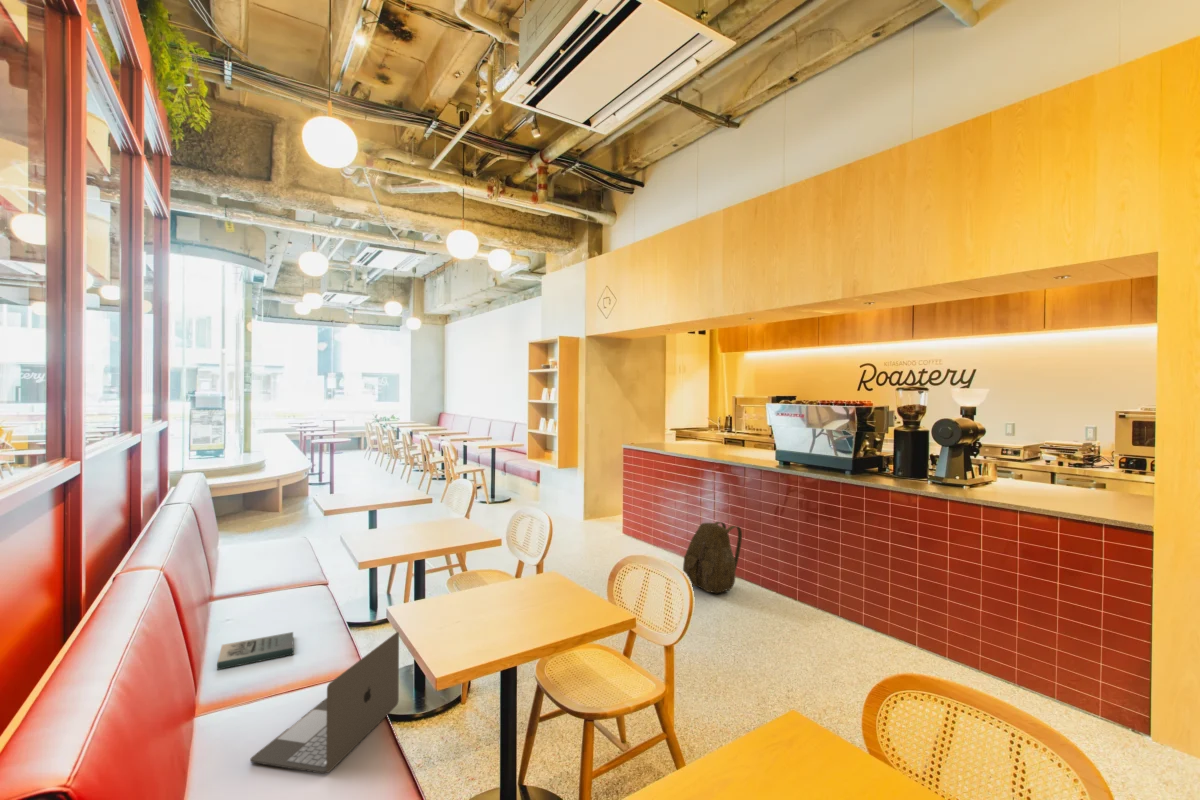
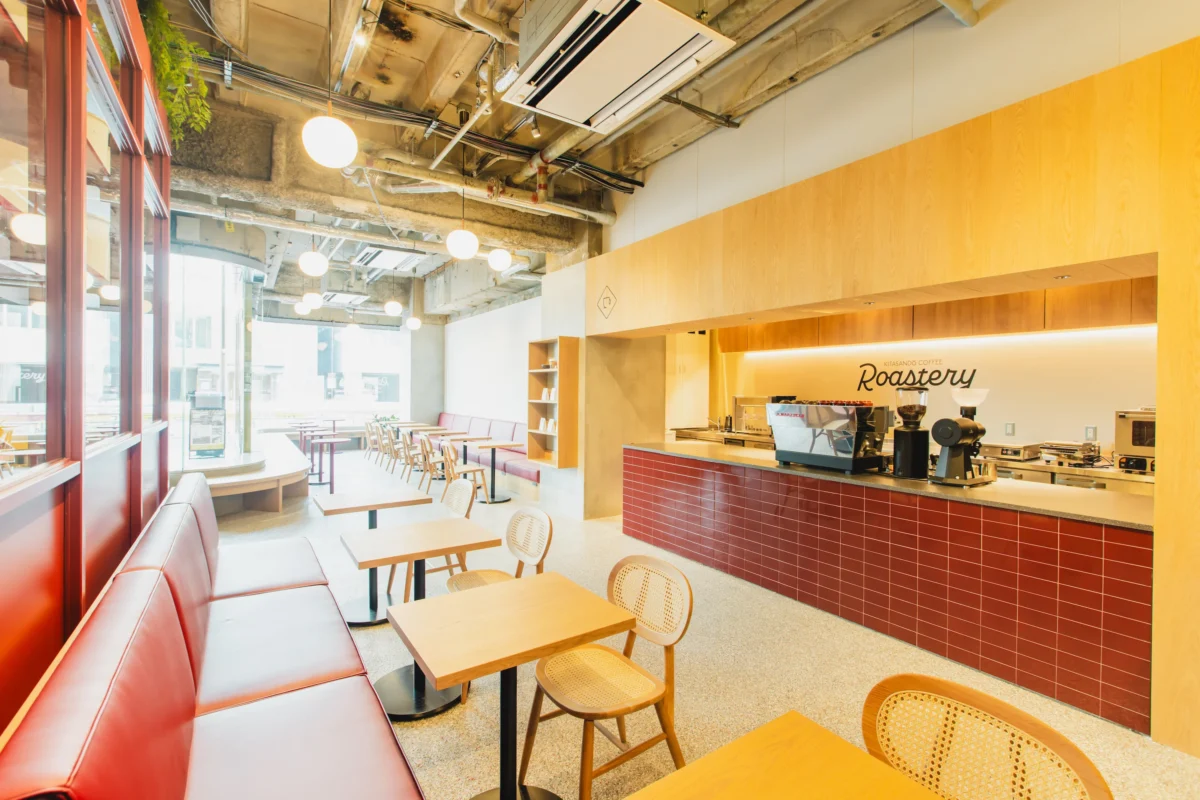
- backpack [682,521,743,594]
- book [216,631,295,671]
- laptop [249,631,400,775]
